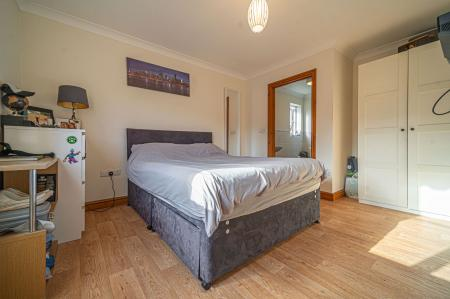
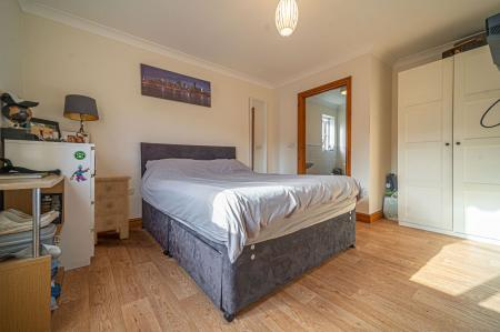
+ nightstand [93,174,132,245]
